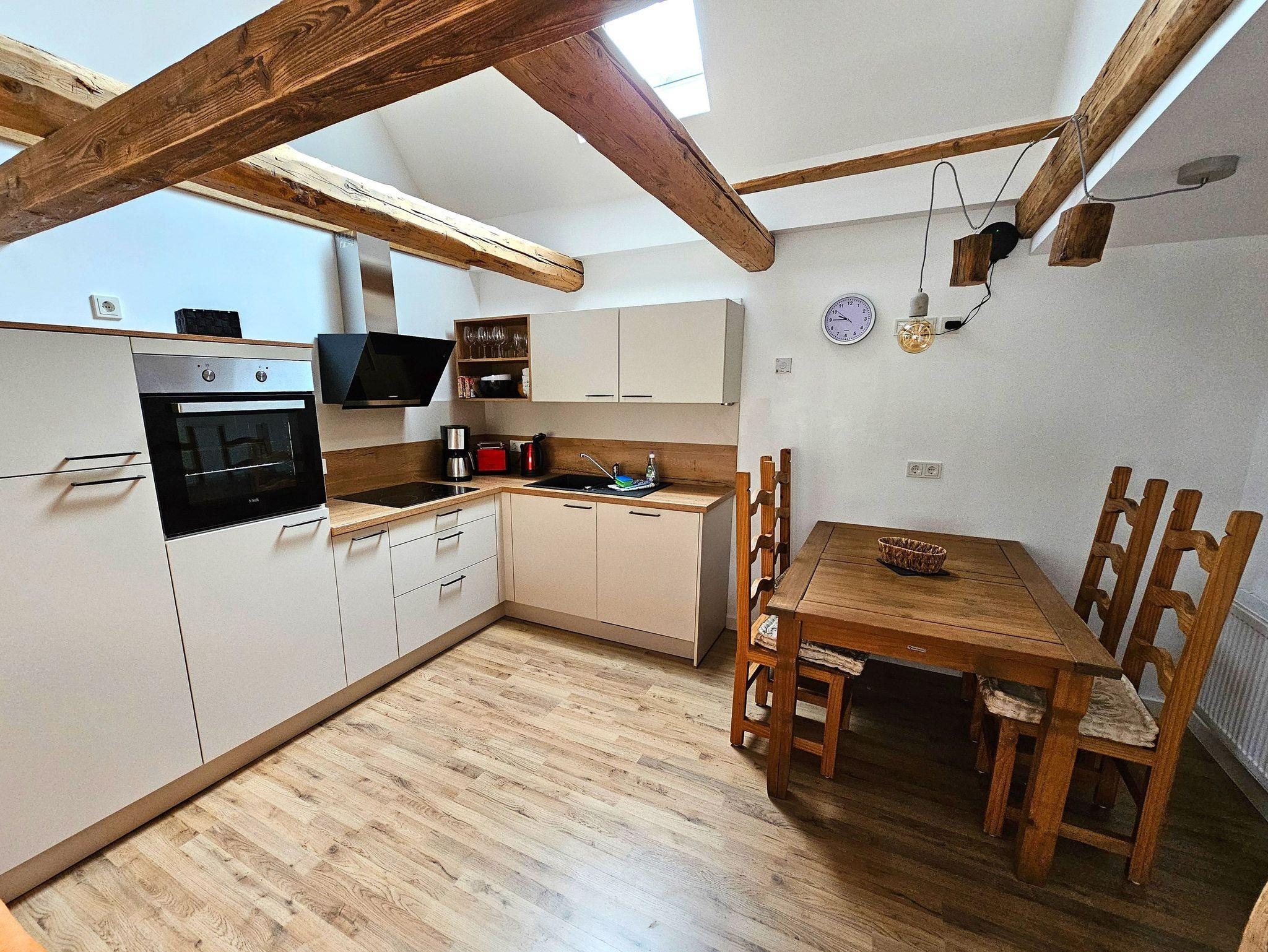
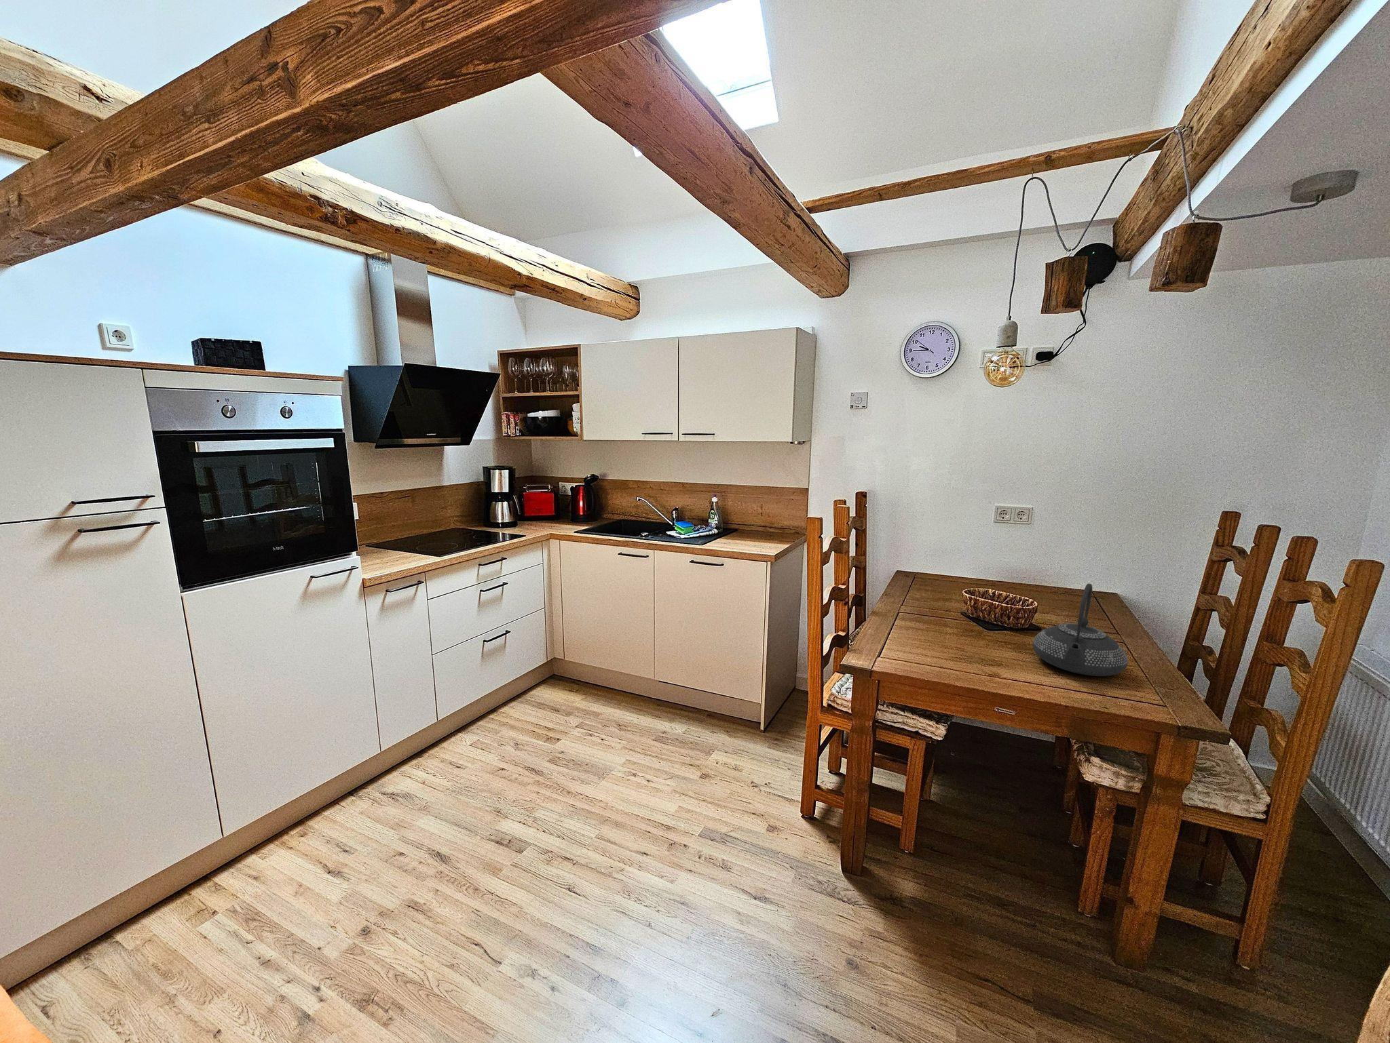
+ teapot [1032,583,1129,677]
